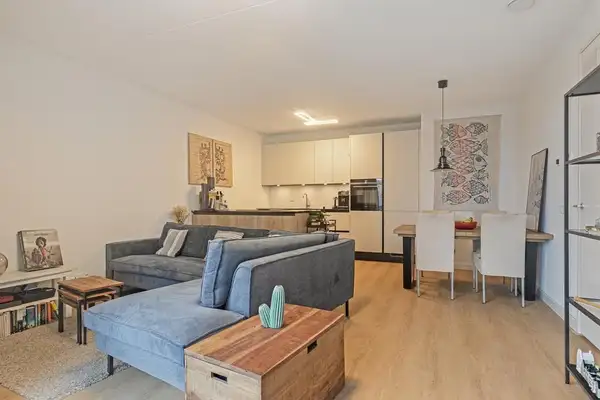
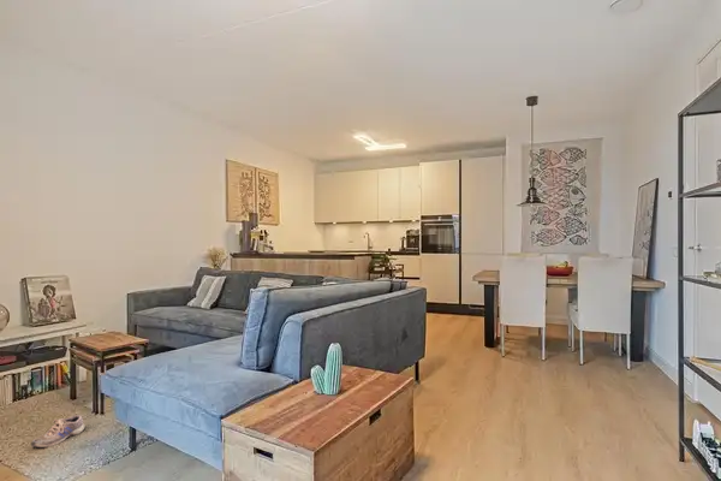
+ shoe [30,414,87,450]
